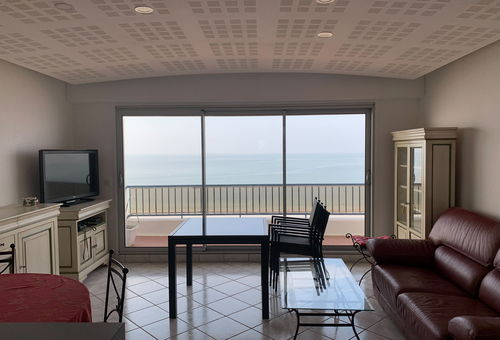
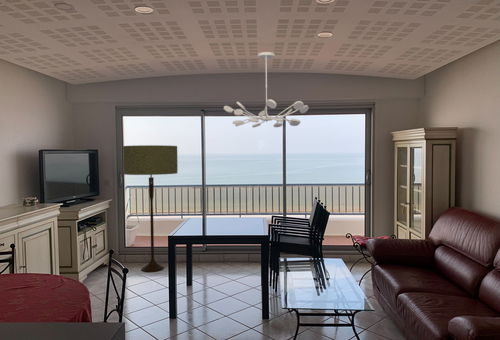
+ chandelier [223,51,310,129]
+ floor lamp [122,144,179,273]
